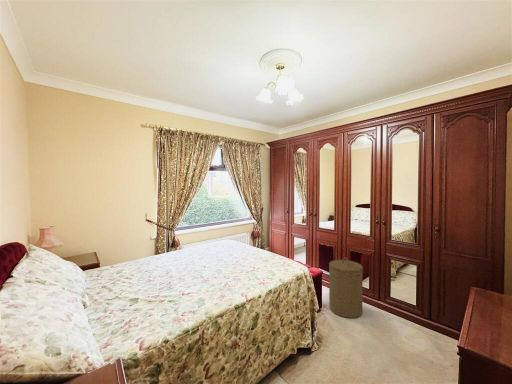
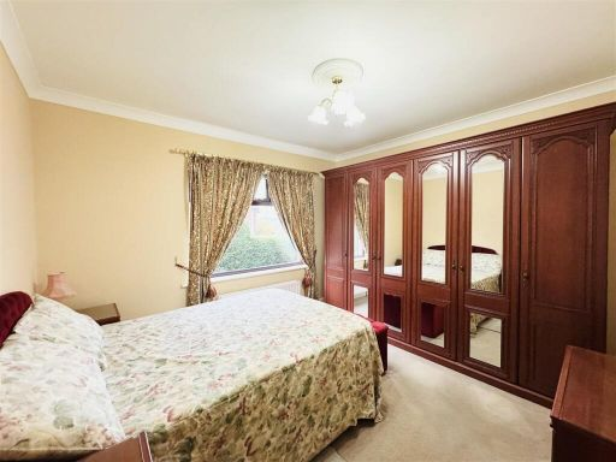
- laundry hamper [328,256,364,319]
